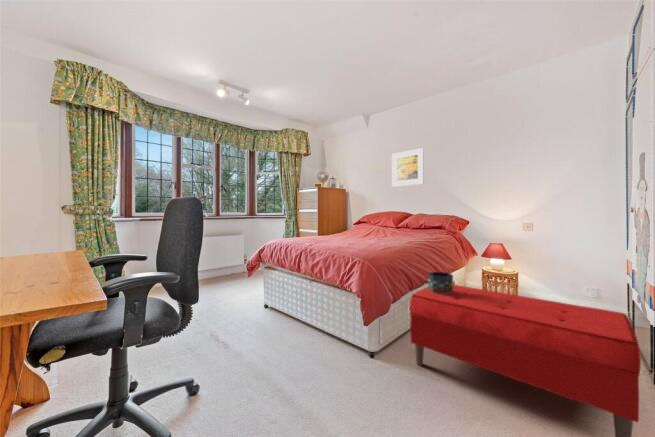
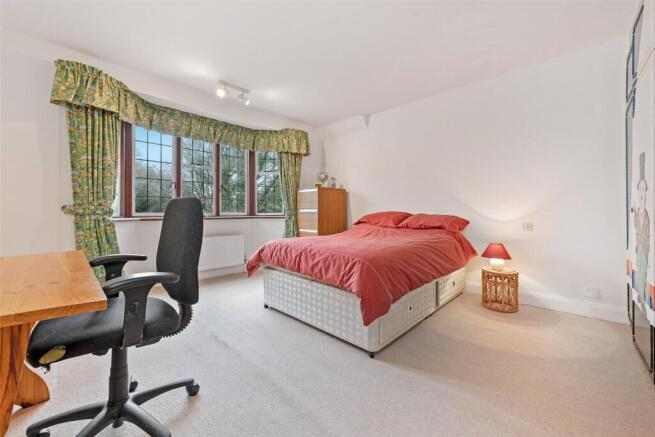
- decorative box [427,271,454,294]
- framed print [391,147,425,188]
- bench [409,284,642,437]
